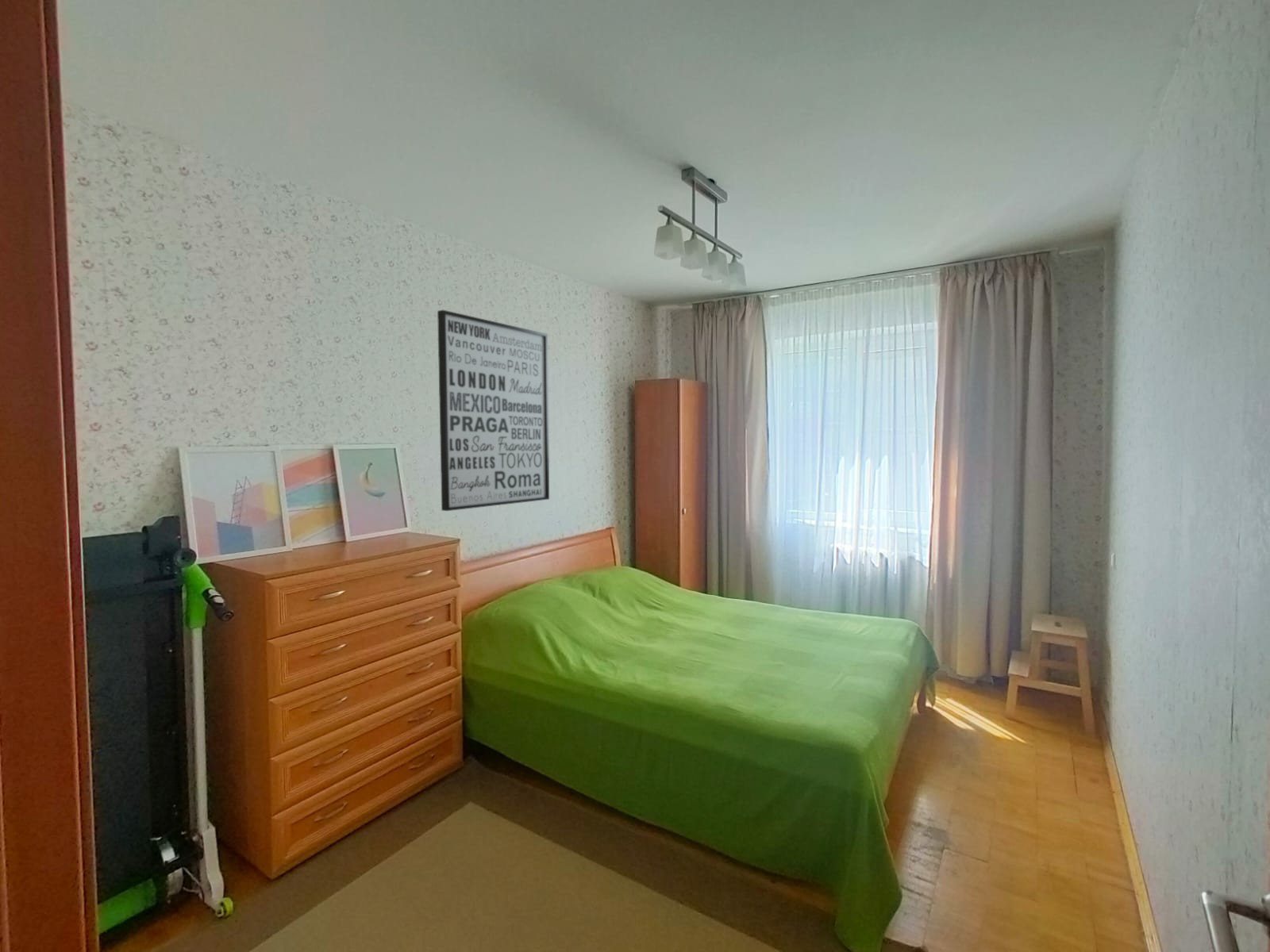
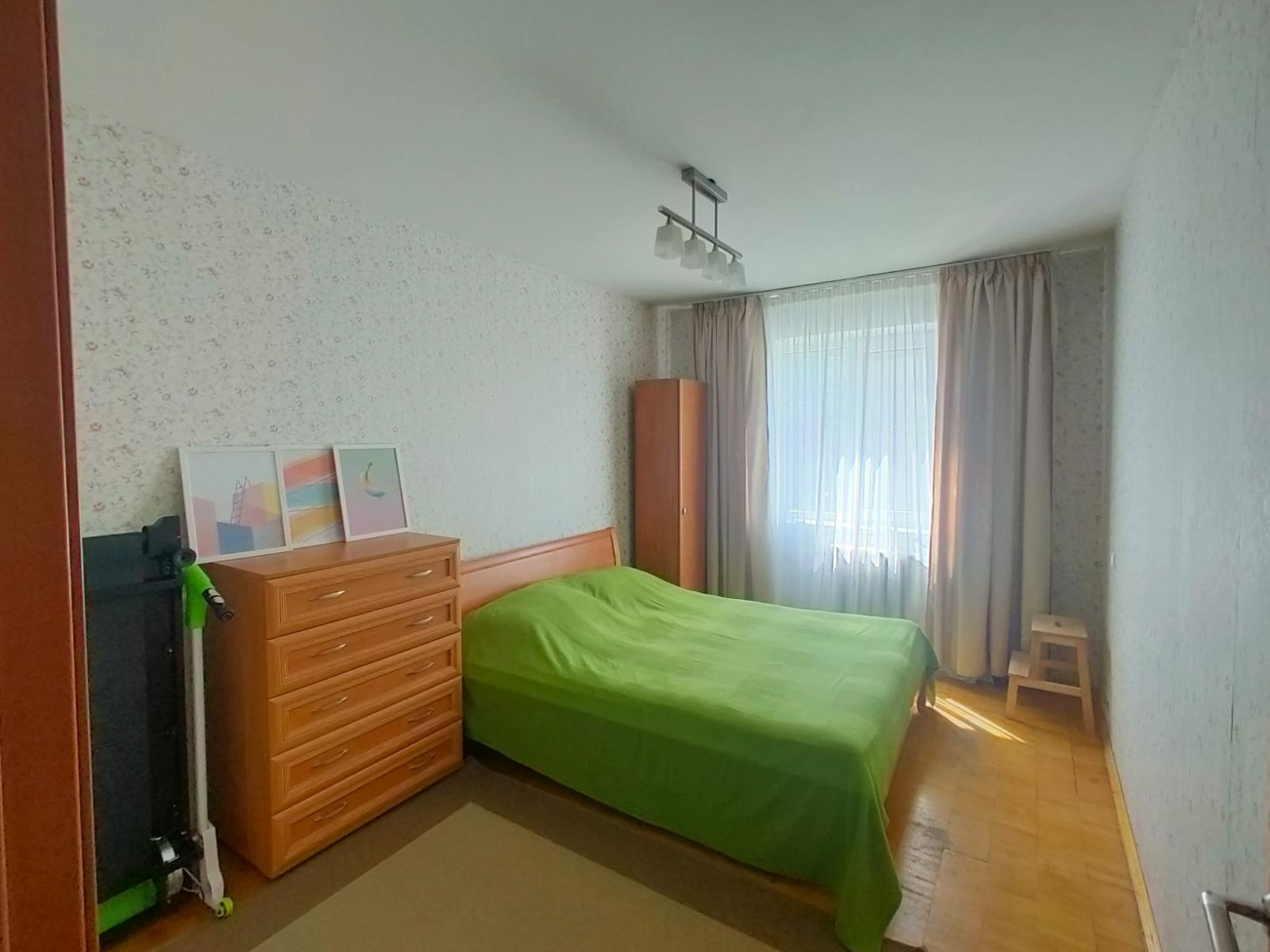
- wall art [437,309,550,512]
